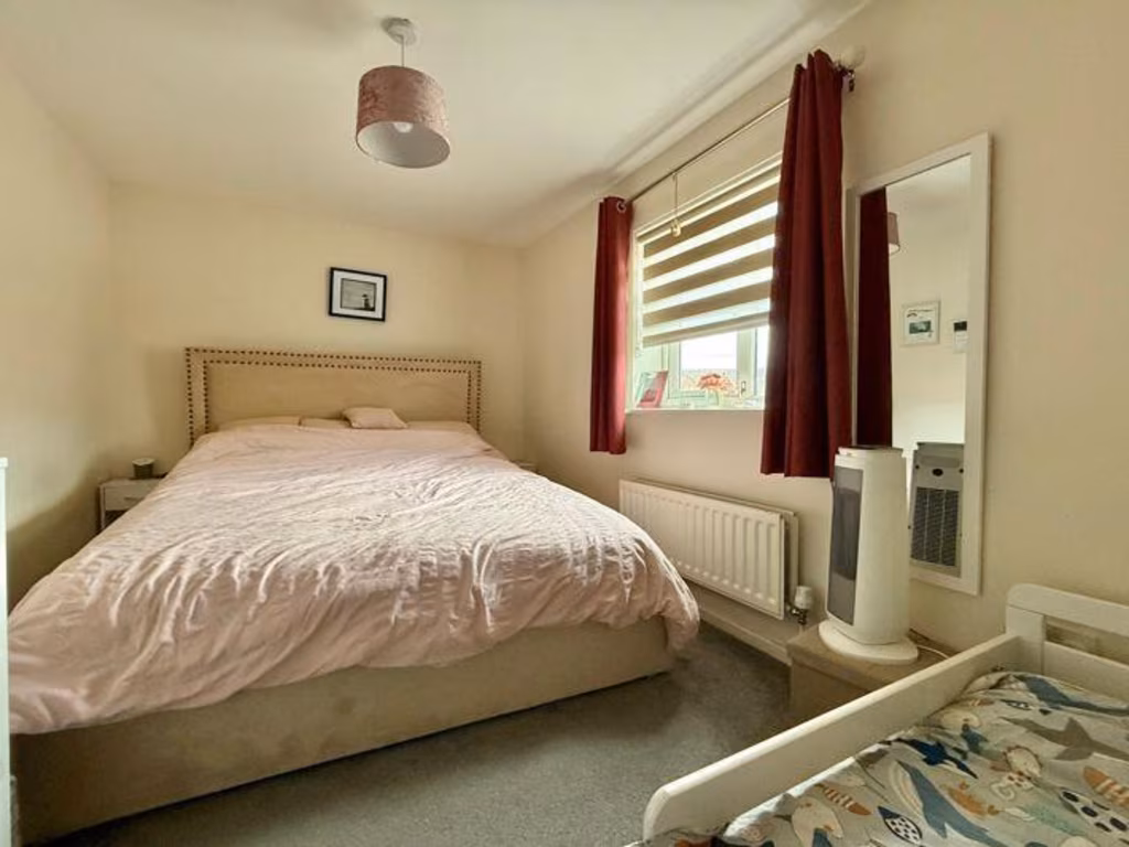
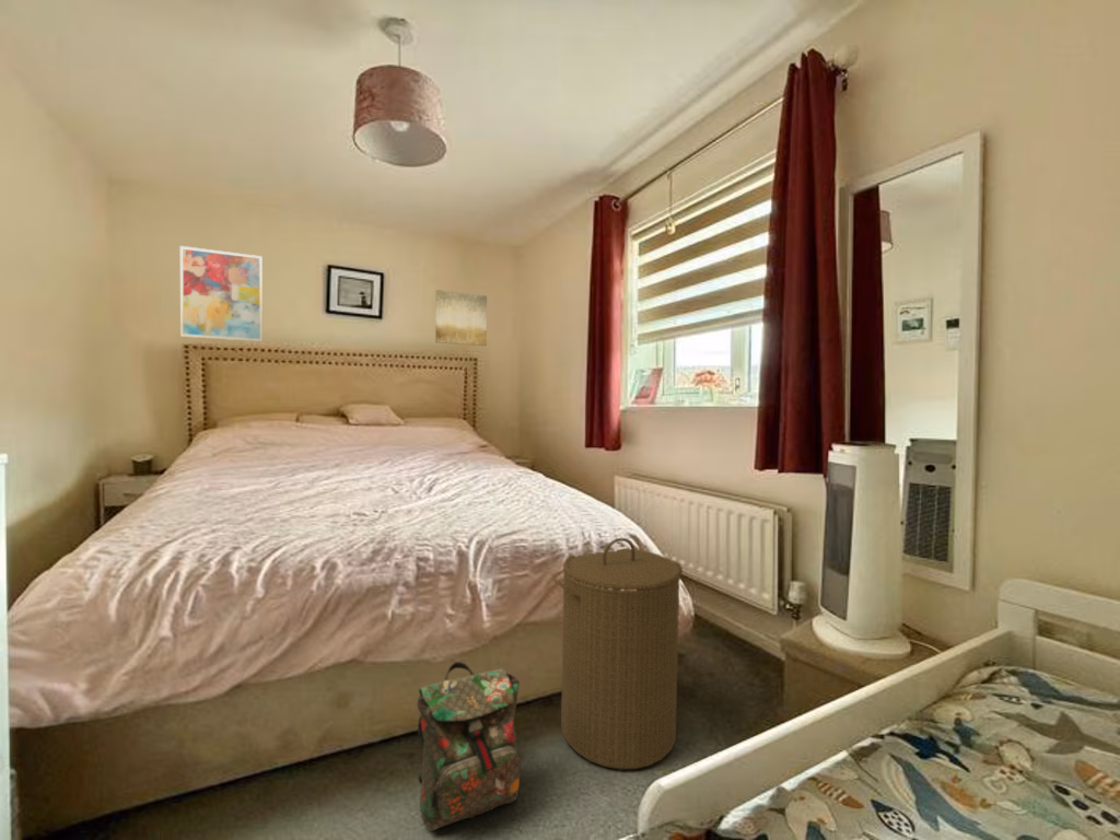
+ wall art [179,245,264,342]
+ wall art [434,289,488,347]
+ backpack [416,661,522,832]
+ laundry hamper [552,537,684,770]
